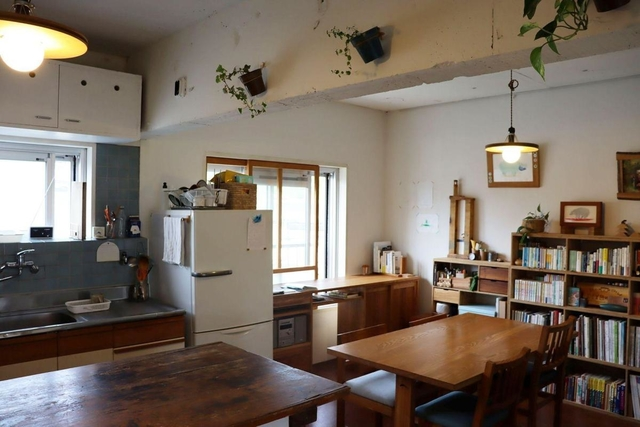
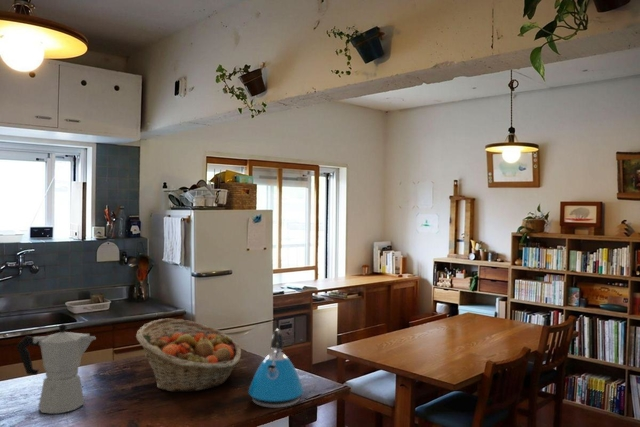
+ fruit basket [135,318,242,393]
+ moka pot [16,323,97,415]
+ kettle [247,328,305,409]
